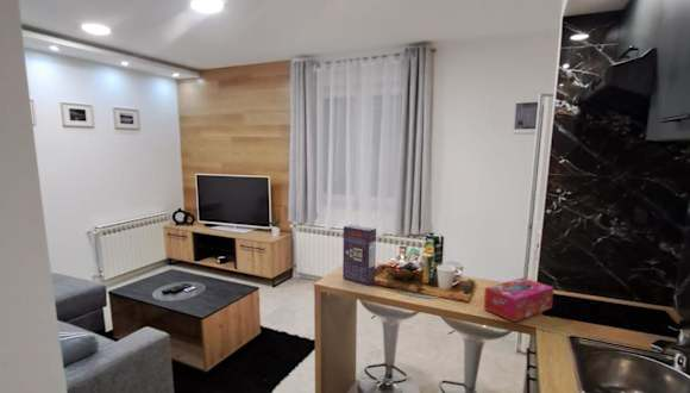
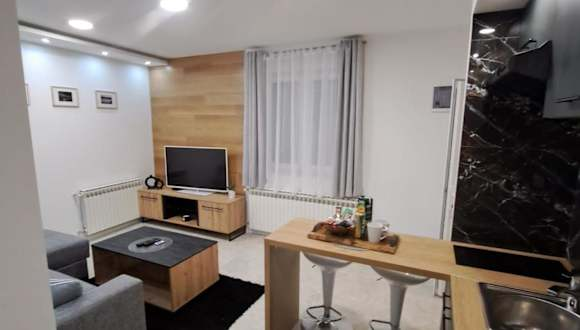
- cereal box [341,224,377,286]
- tissue box [483,276,554,323]
